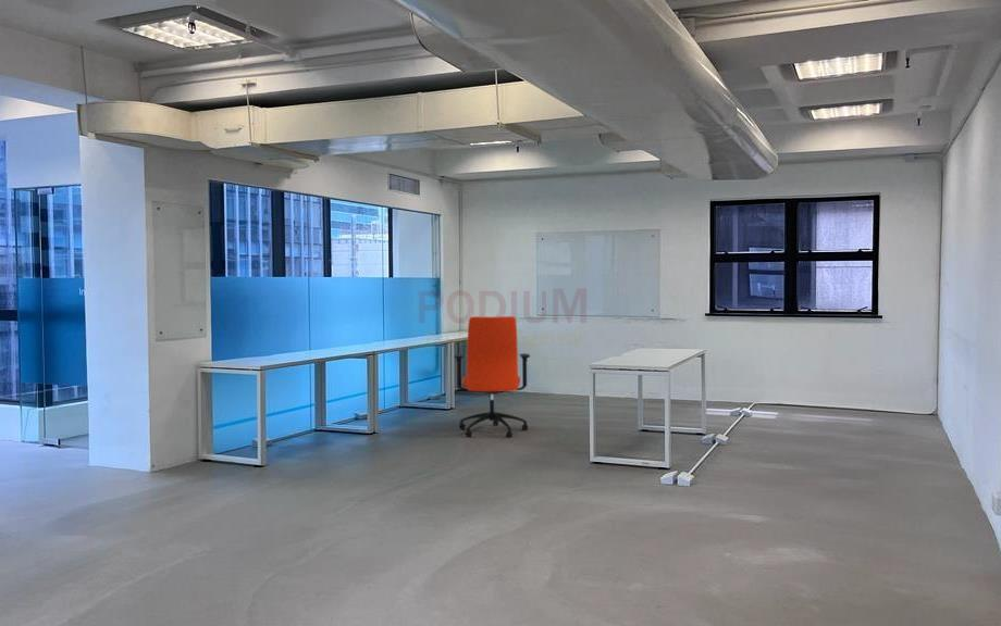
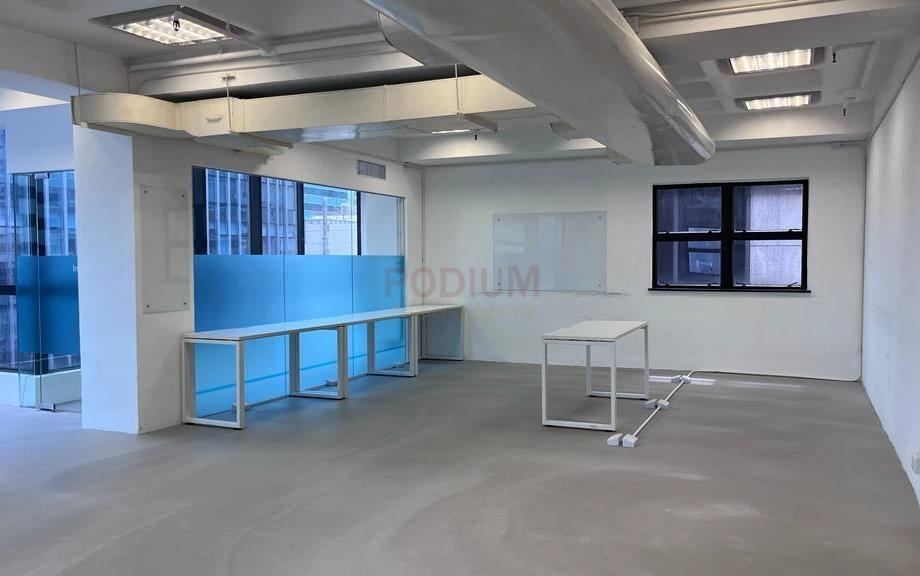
- office chair [454,315,531,439]
